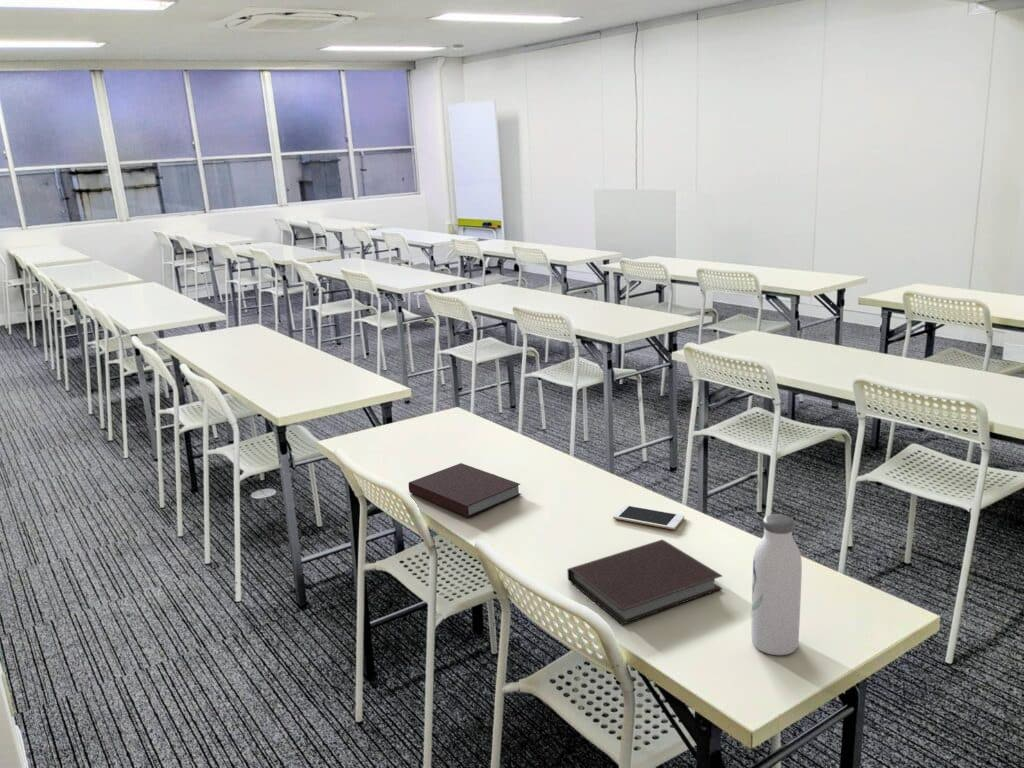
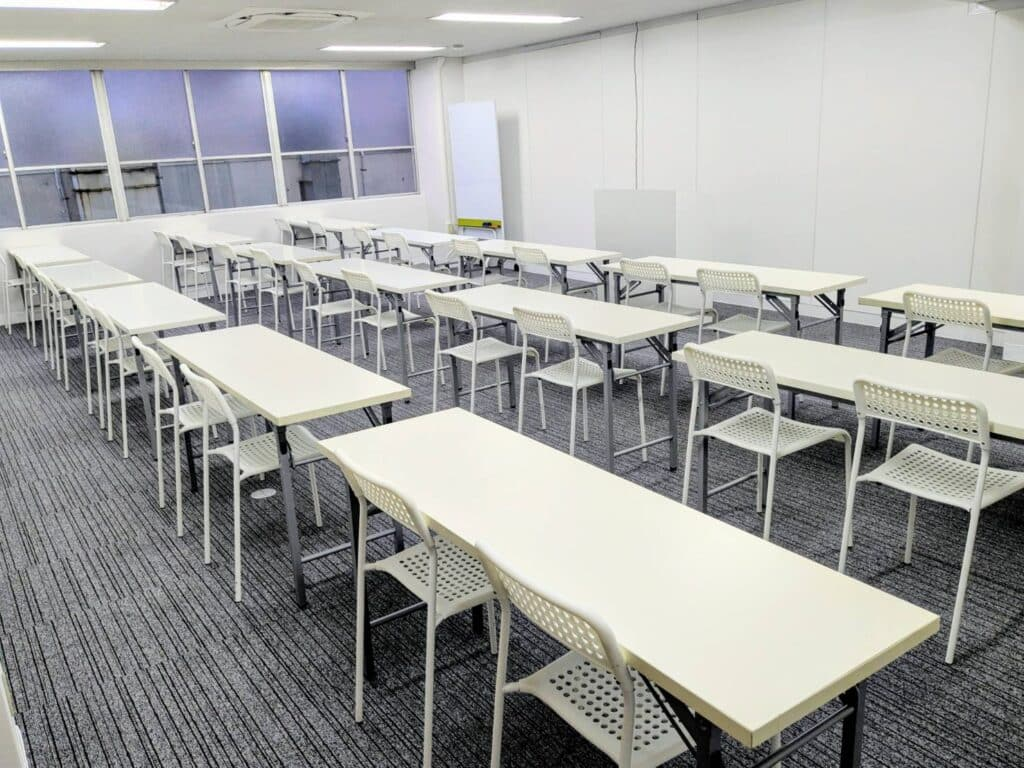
- notebook [566,539,723,626]
- water bottle [750,513,803,656]
- cell phone [612,504,685,530]
- notebook [408,462,522,518]
